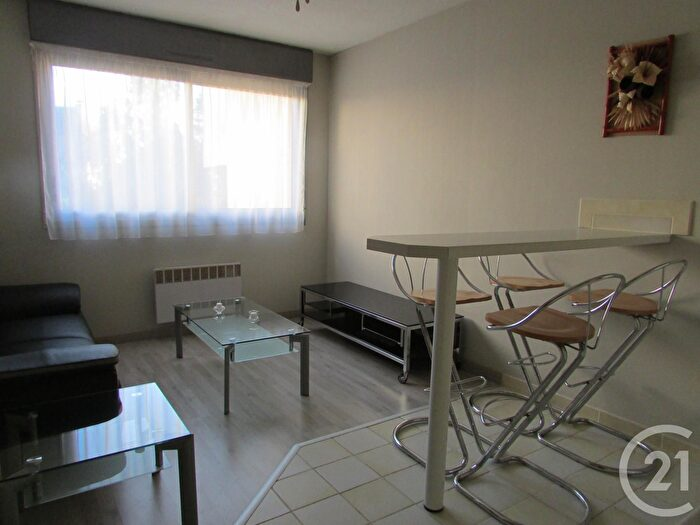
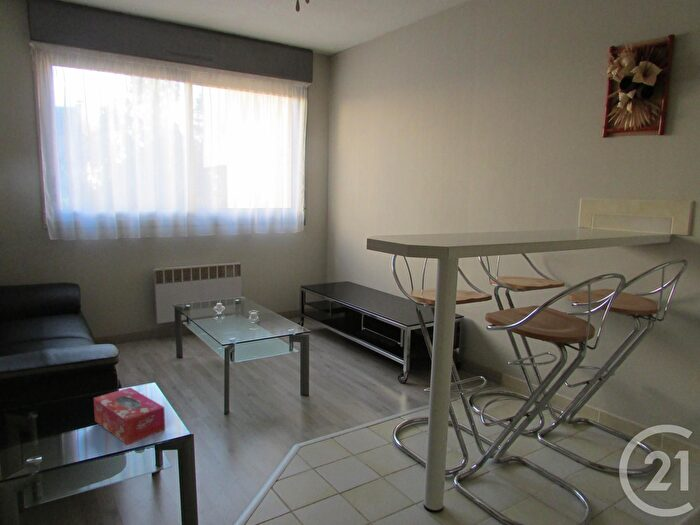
+ tissue box [93,386,166,446]
